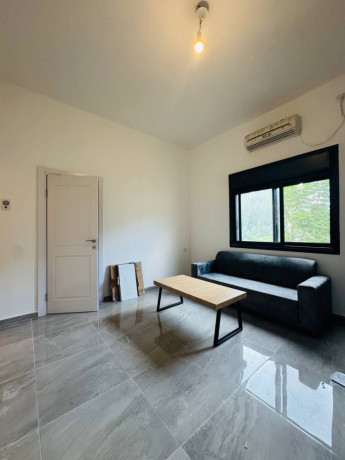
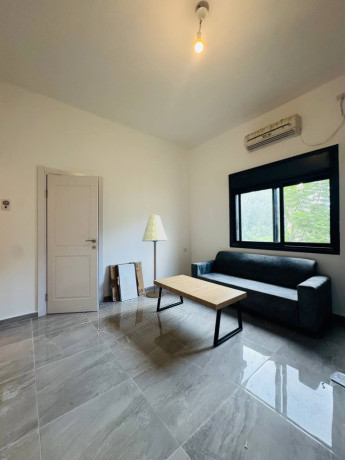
+ floor lamp [141,213,169,299]
